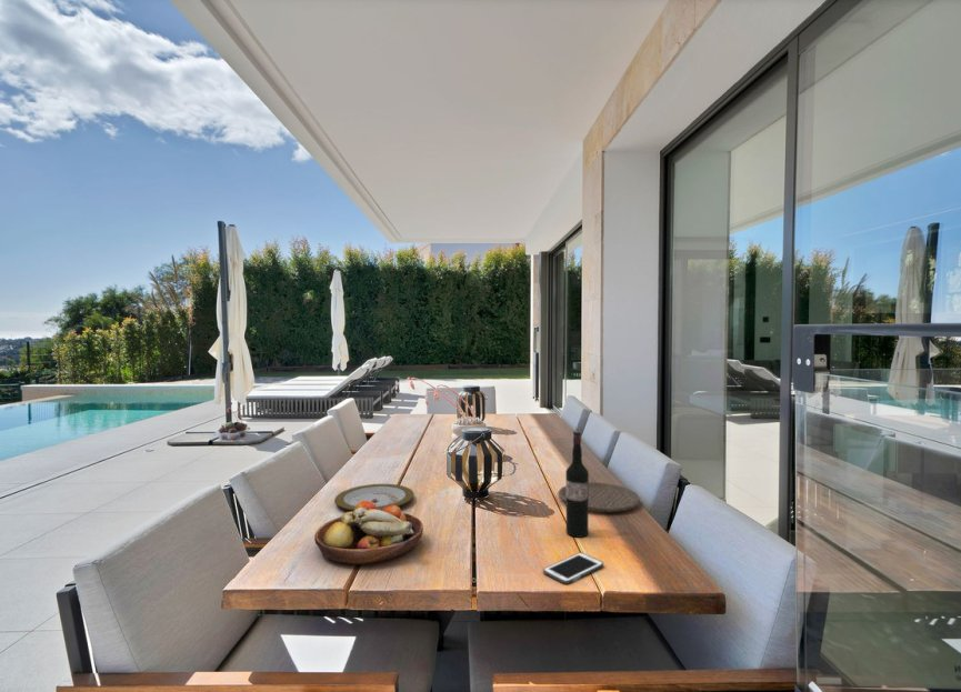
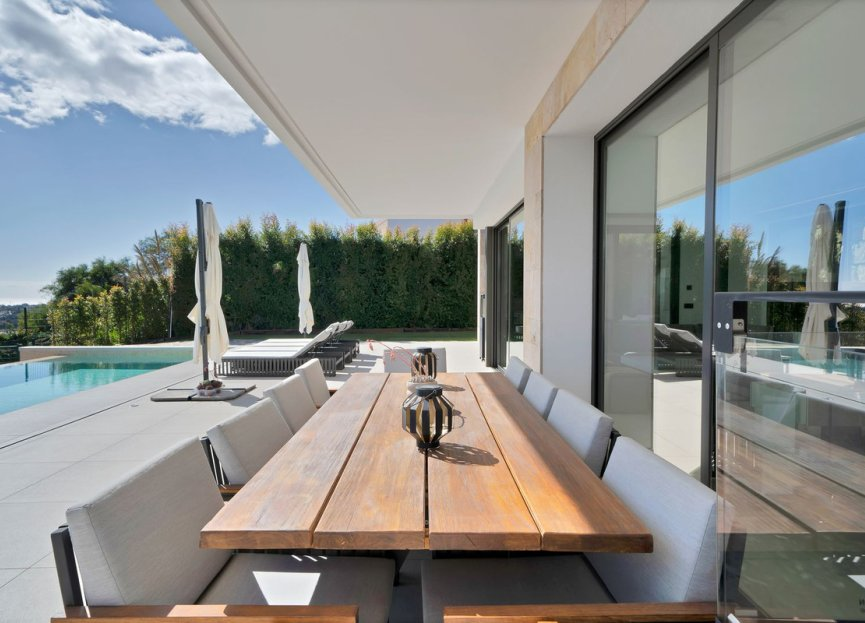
- plate [558,481,641,513]
- wine bottle [564,430,590,539]
- cell phone [542,551,604,585]
- fruit bowl [313,501,424,566]
- plate [333,483,414,511]
